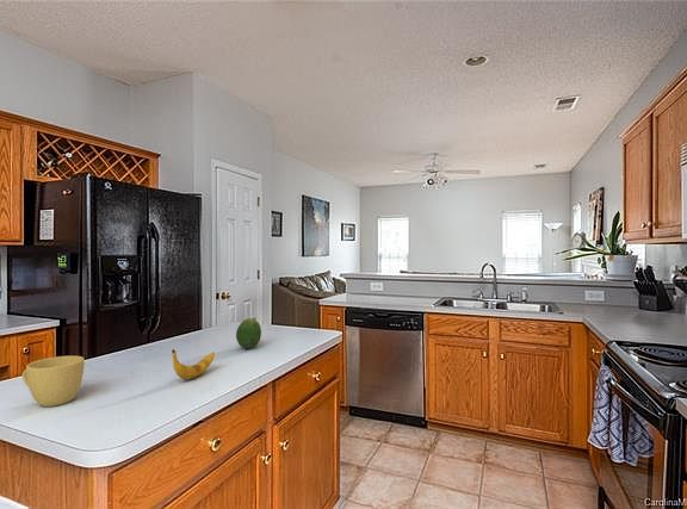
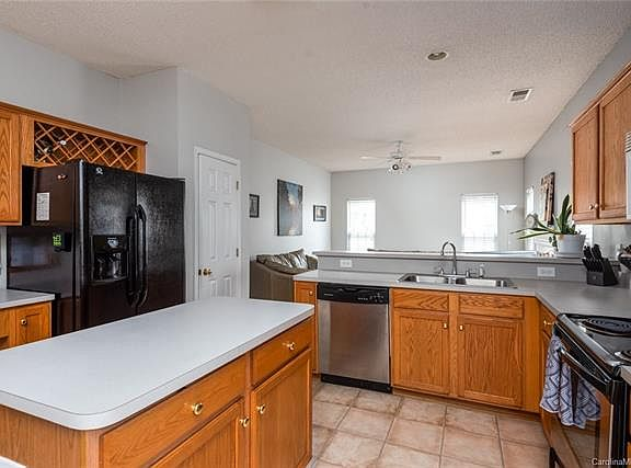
- fruit [235,316,262,349]
- banana [171,348,216,380]
- cup [21,355,86,408]
